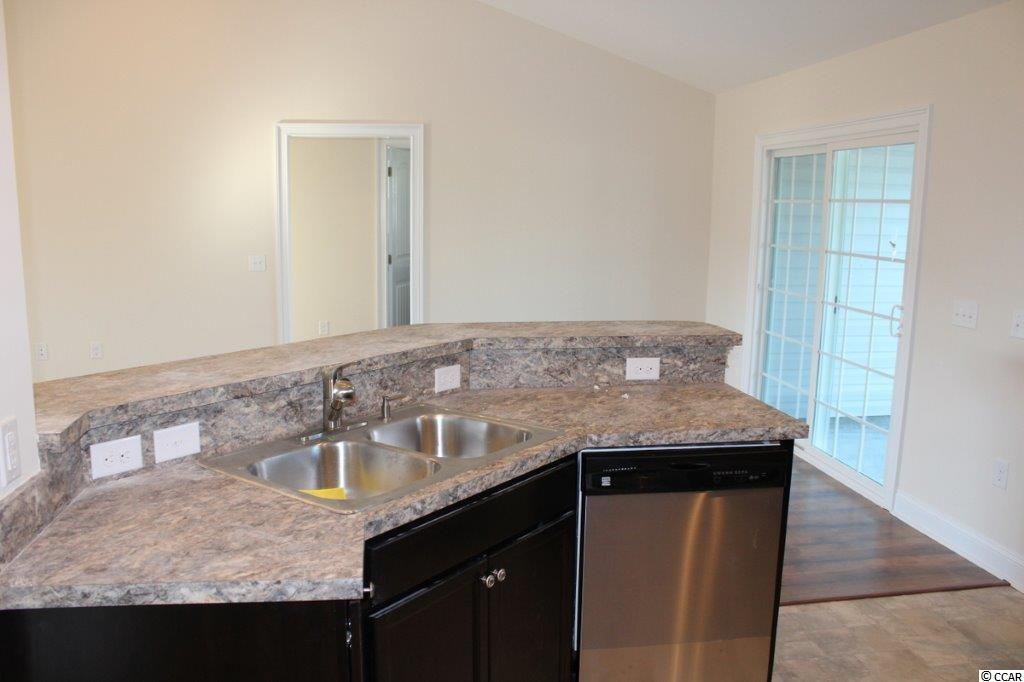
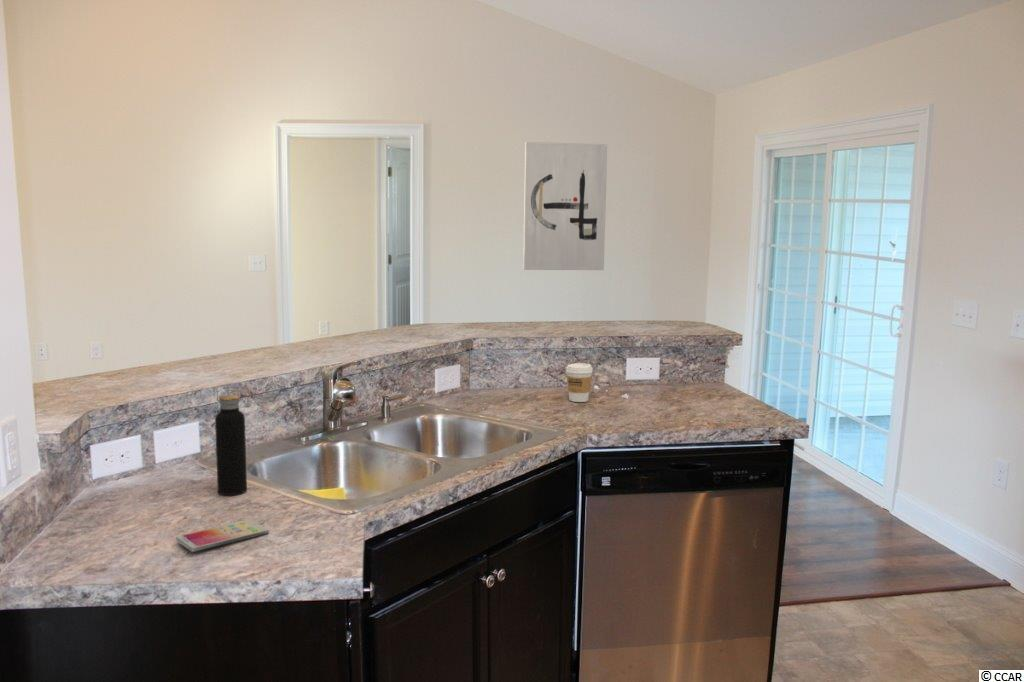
+ smartphone [175,518,270,553]
+ coffee cup [565,362,594,403]
+ water bottle [214,386,248,496]
+ wall art [522,141,608,271]
